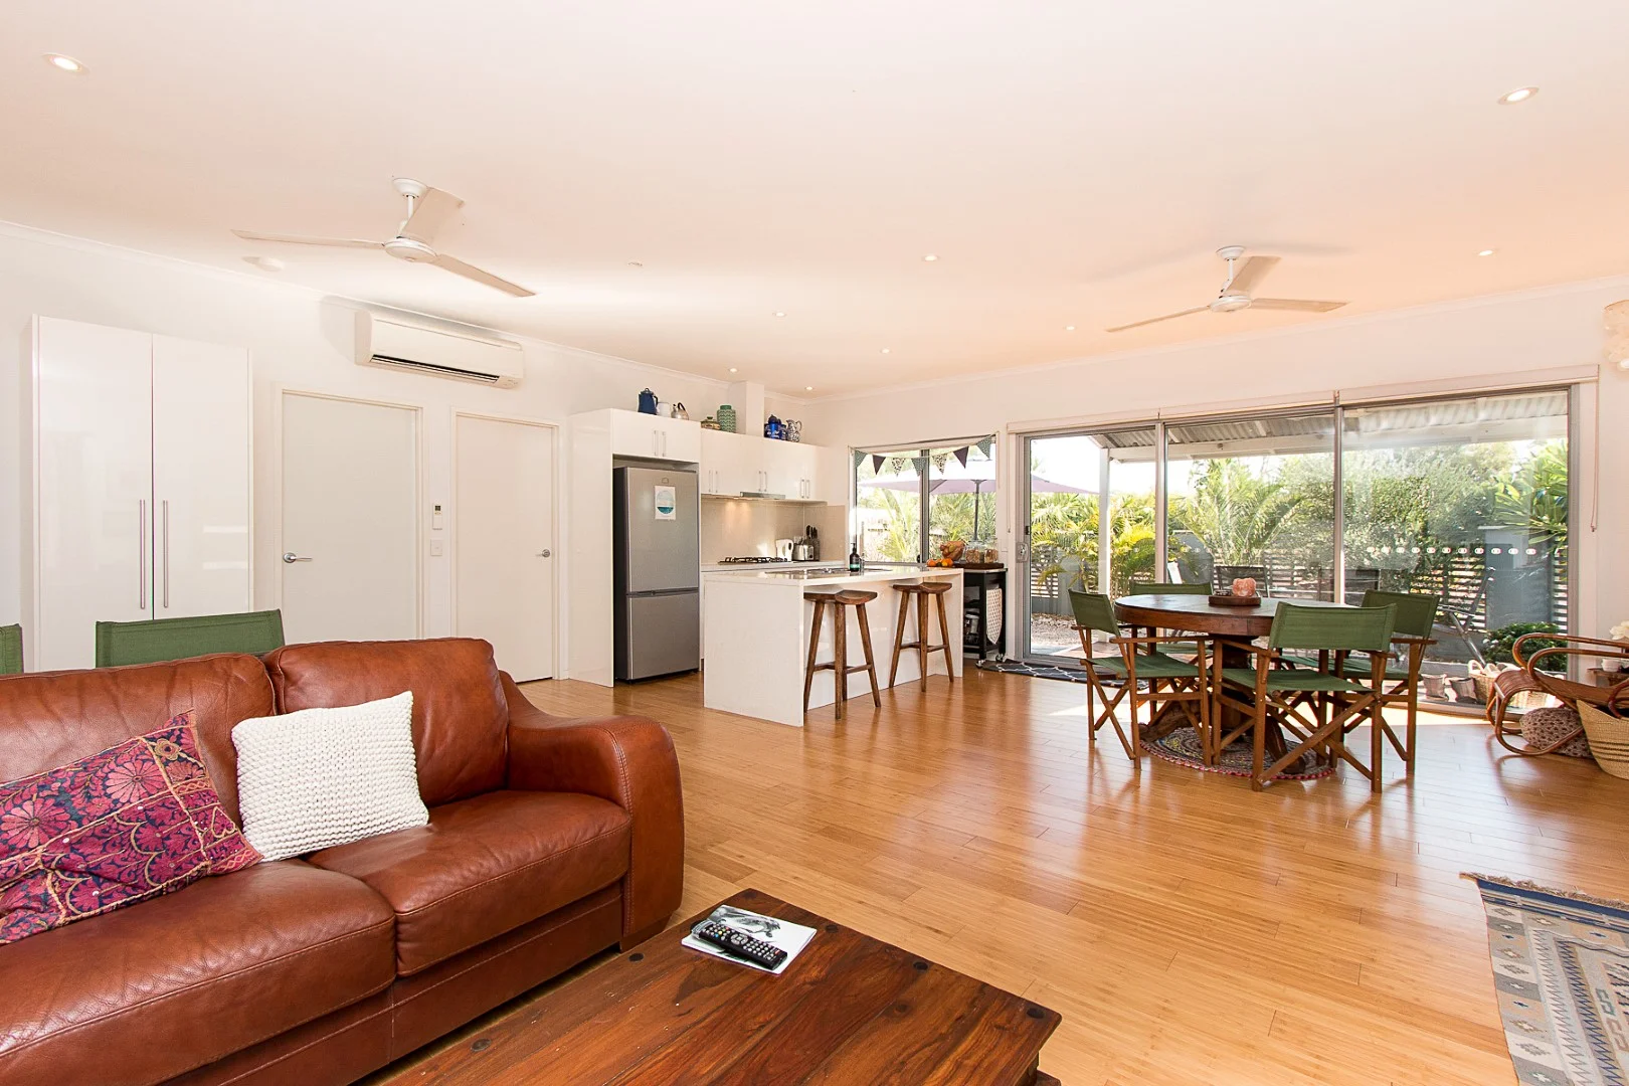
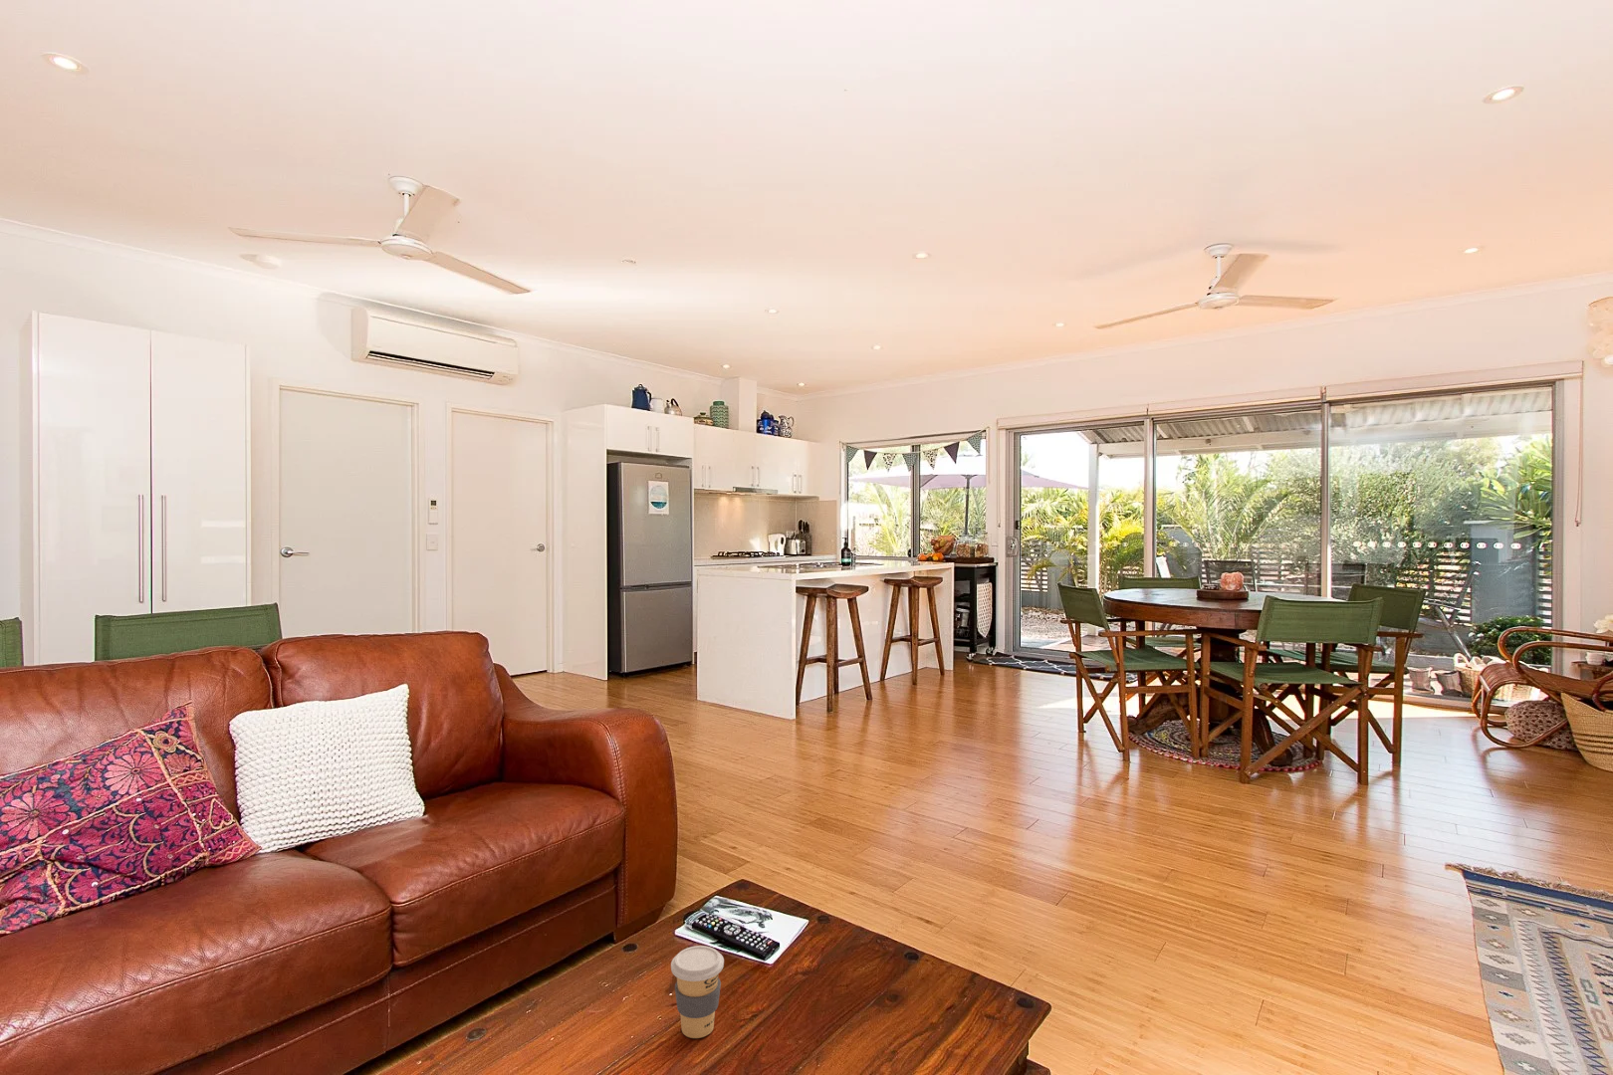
+ coffee cup [670,944,725,1039]
